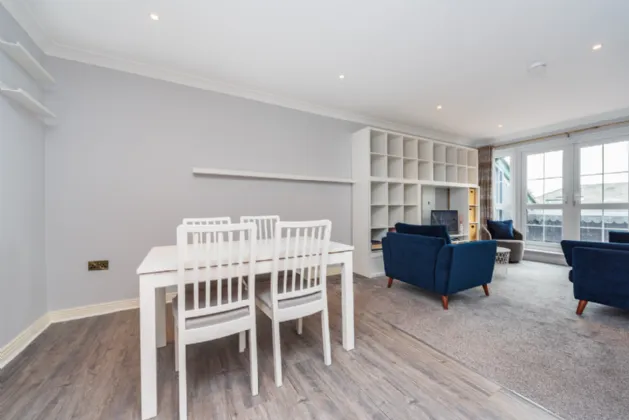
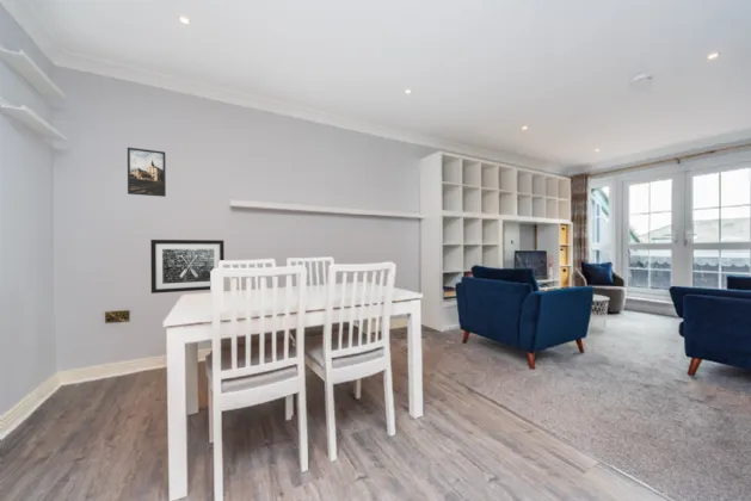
+ wall art [149,239,226,295]
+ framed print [127,147,167,198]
